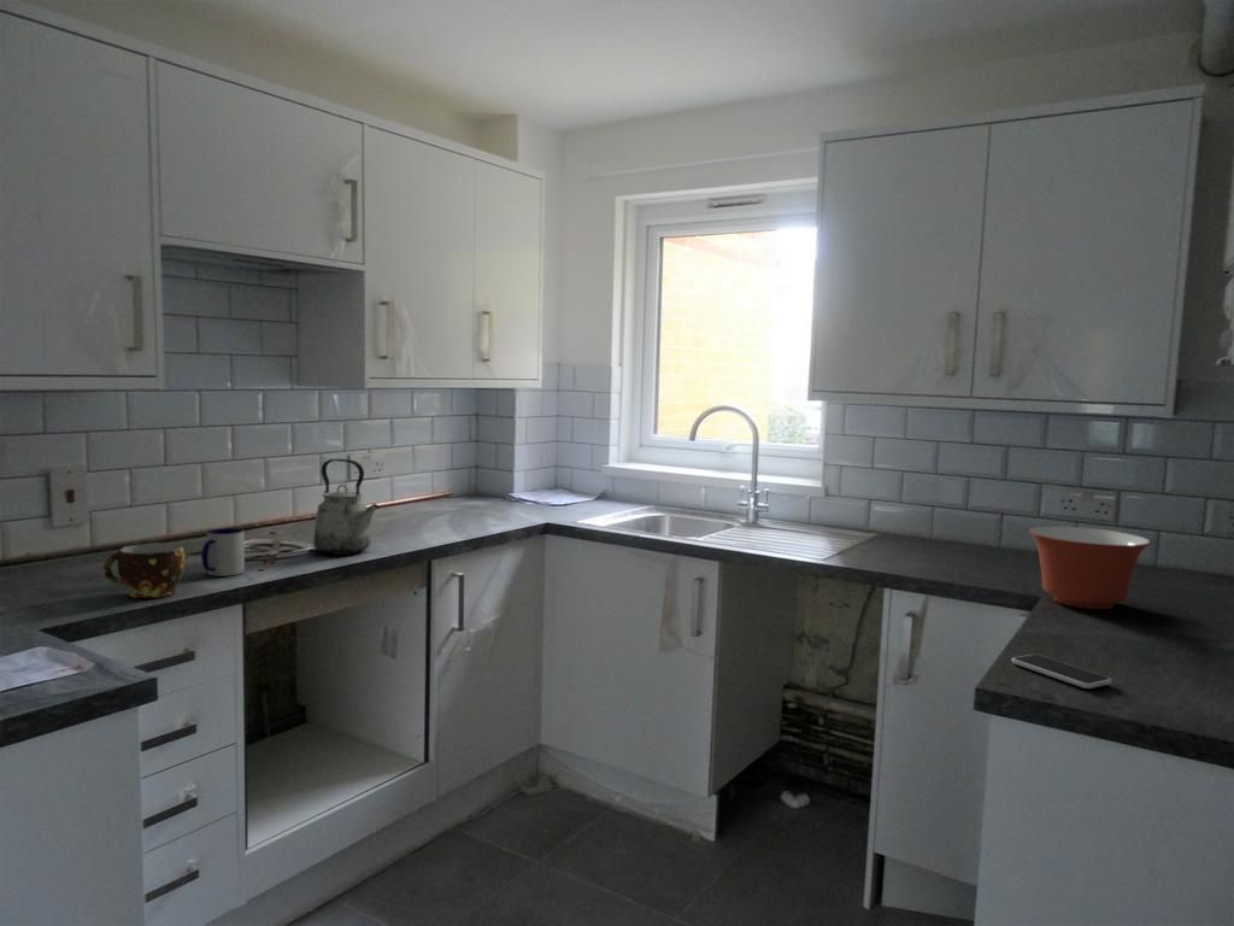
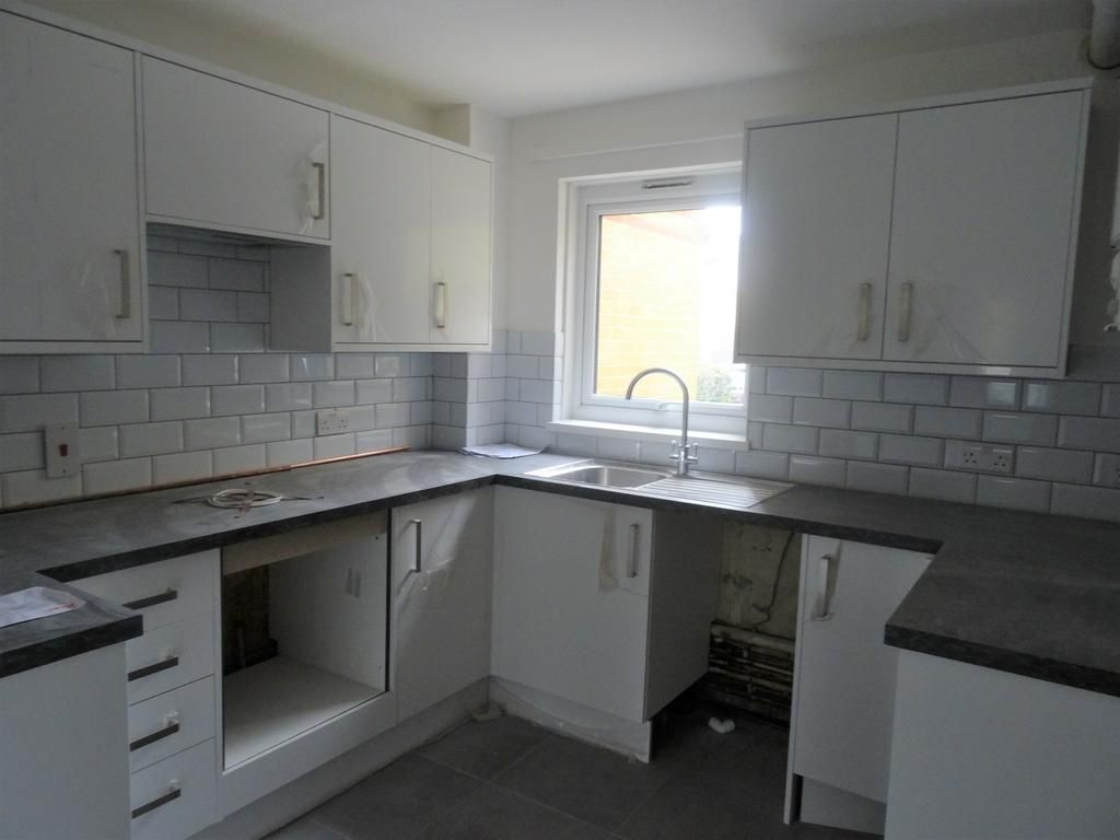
- cup [102,541,186,599]
- smartphone [1010,654,1112,690]
- mug [200,527,246,578]
- mixing bowl [1028,526,1152,610]
- kettle [312,458,381,556]
